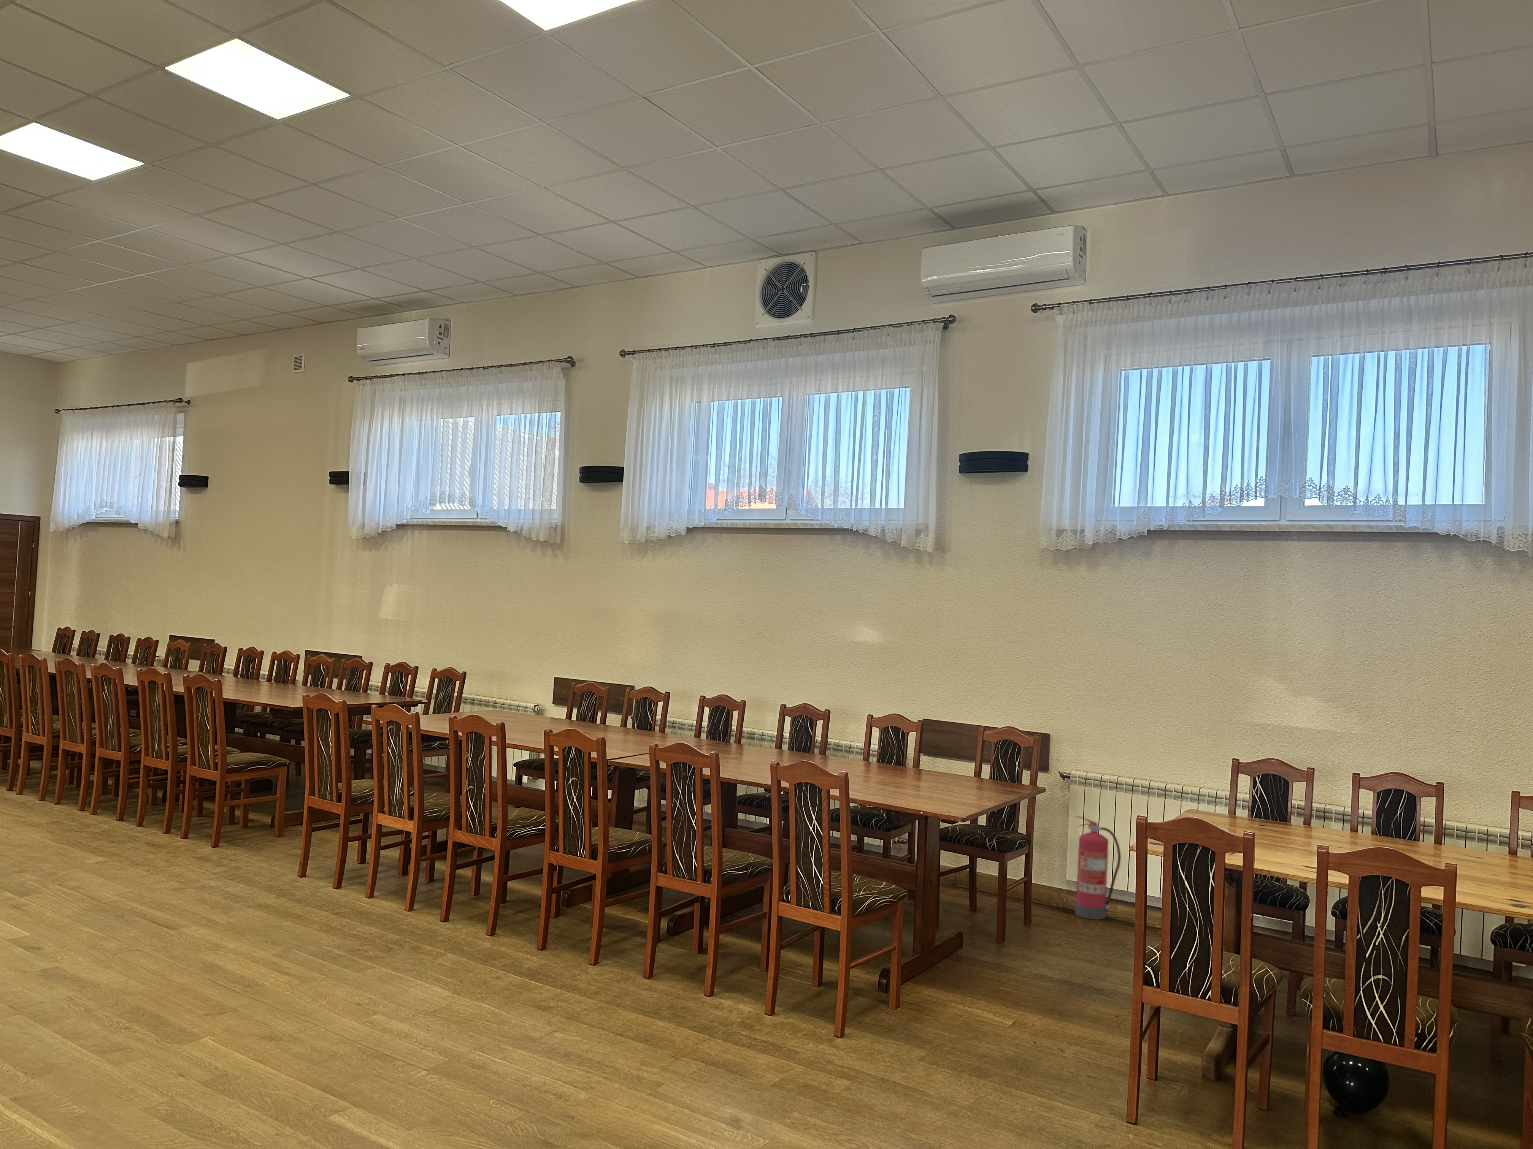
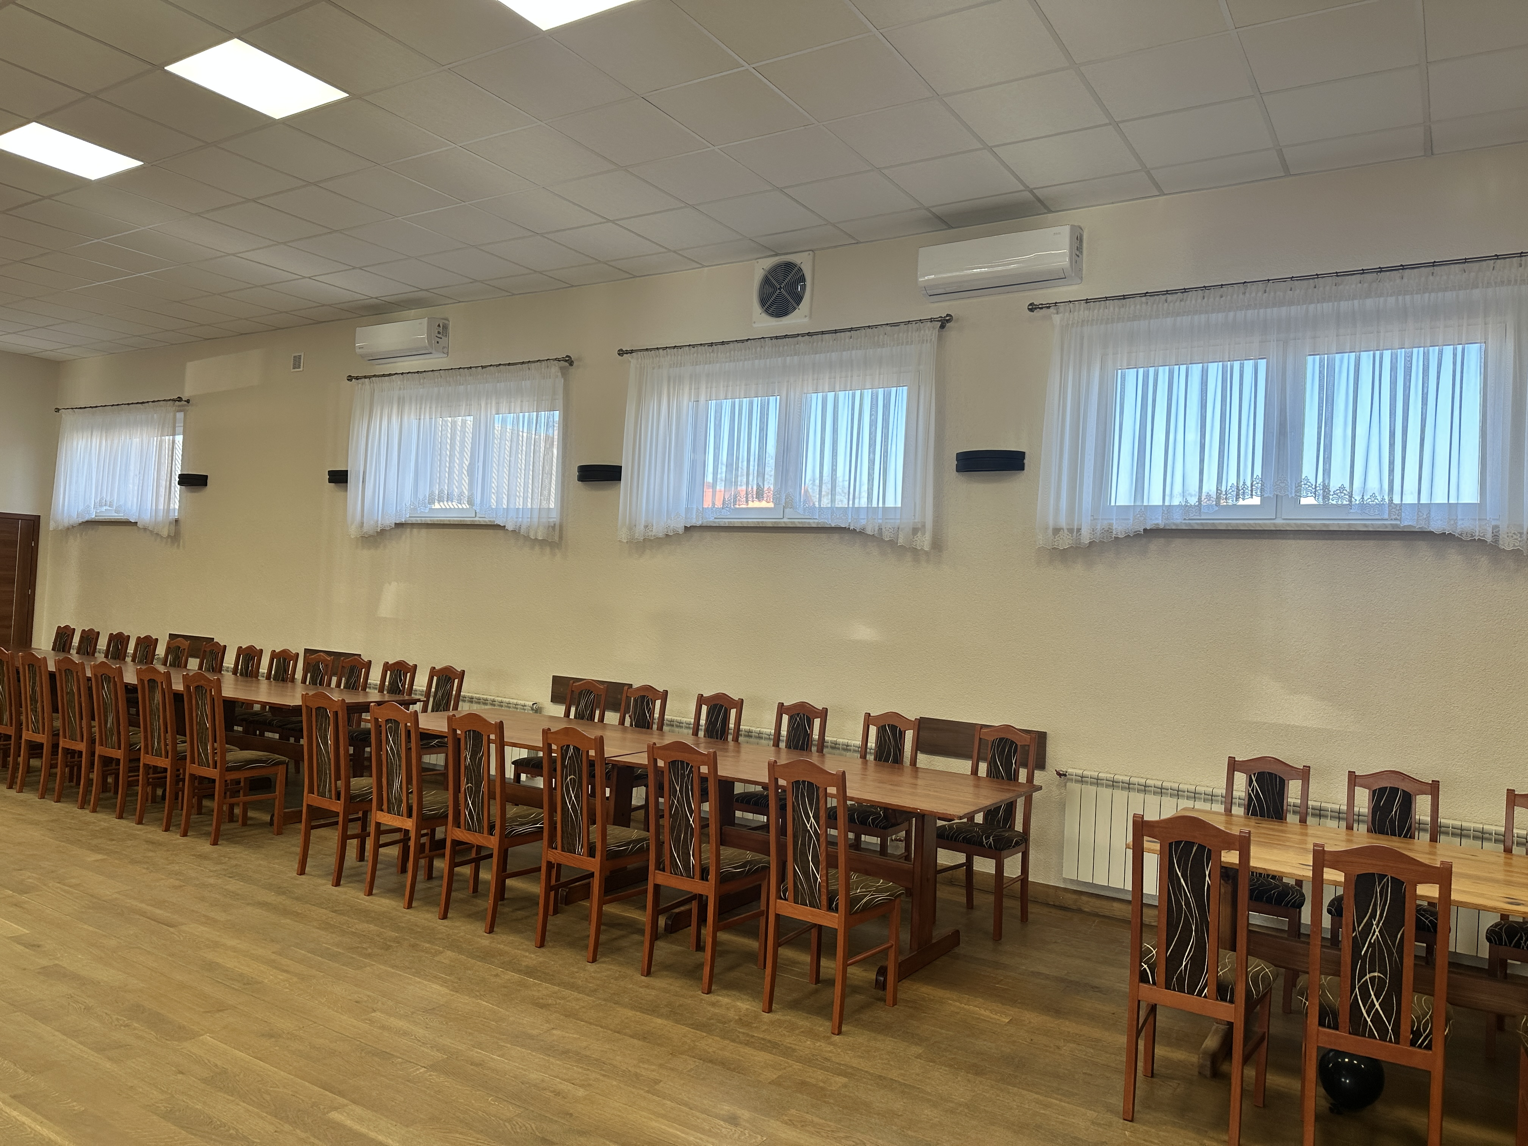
- fire extinguisher [1074,816,1121,920]
